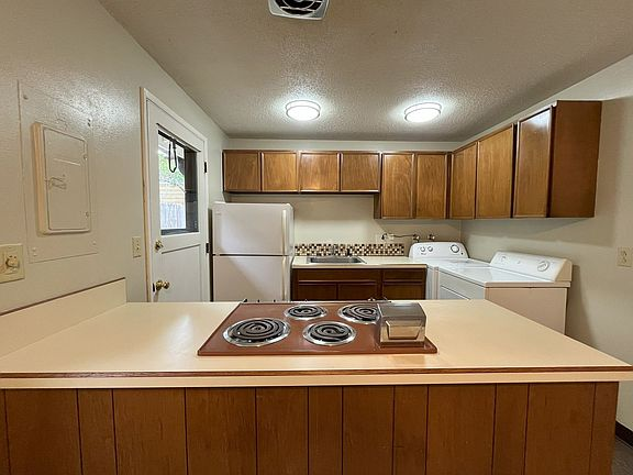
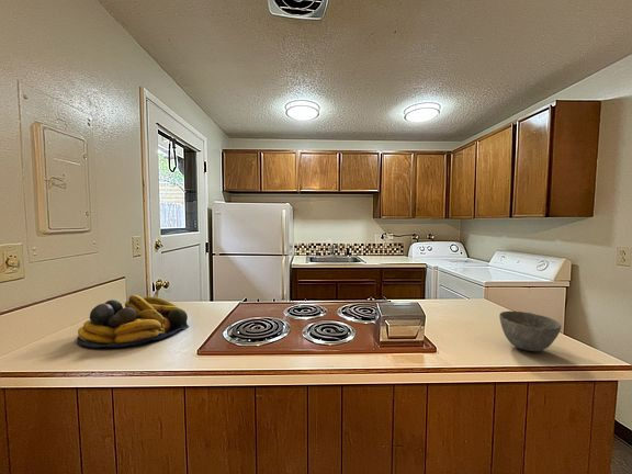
+ fruit bowl [76,294,190,349]
+ bowl [498,311,562,352]
